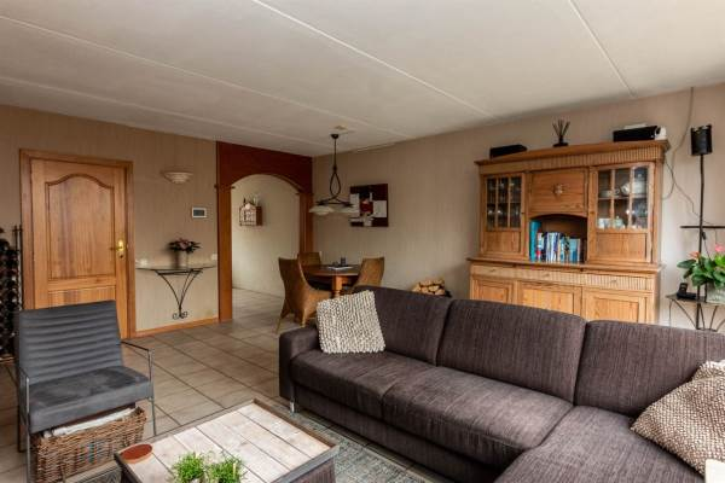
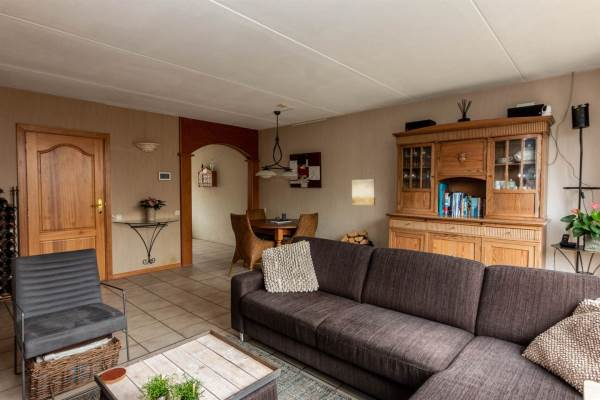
+ wall art [351,178,376,206]
